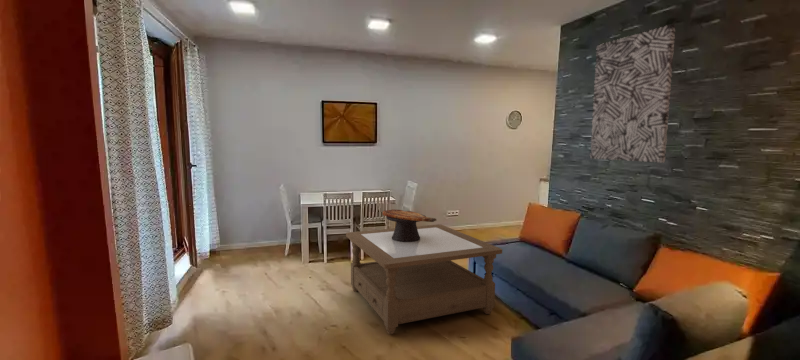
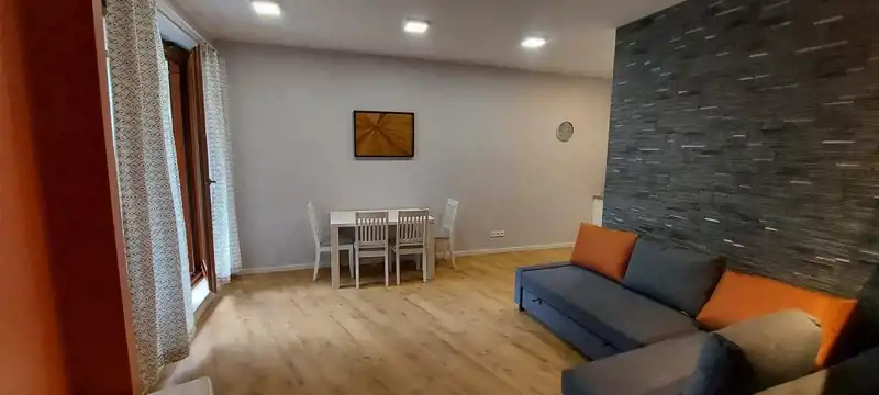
- wall art [589,23,676,163]
- coffee table [345,223,503,335]
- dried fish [382,208,437,242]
